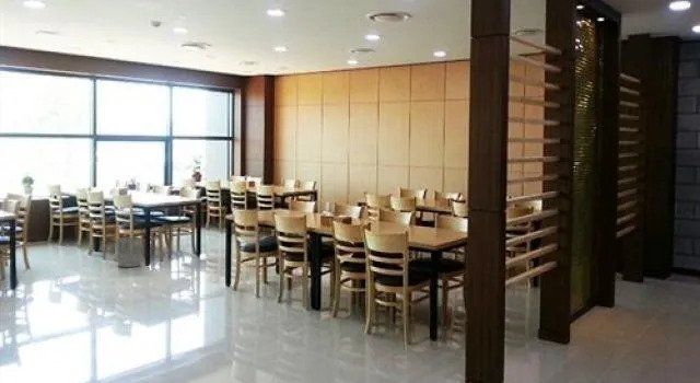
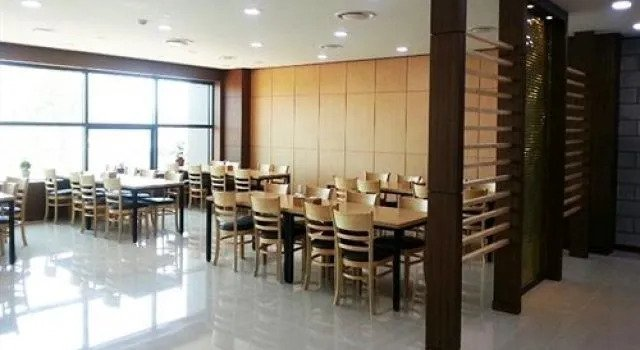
- waste bin [116,236,142,268]
